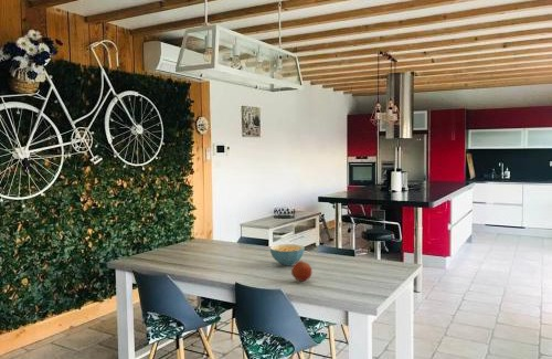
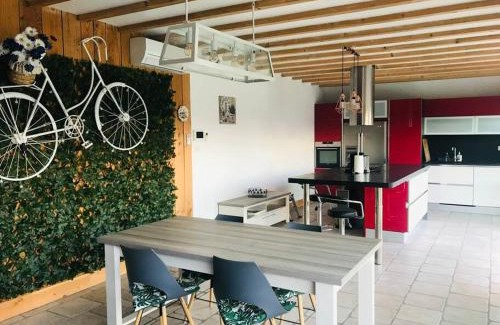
- fruit [290,260,314,283]
- cereal bowl [269,243,306,266]
